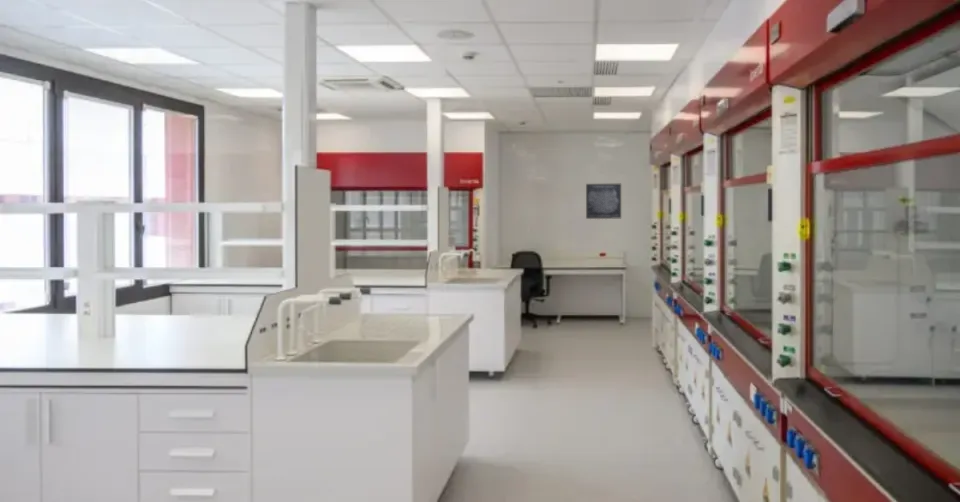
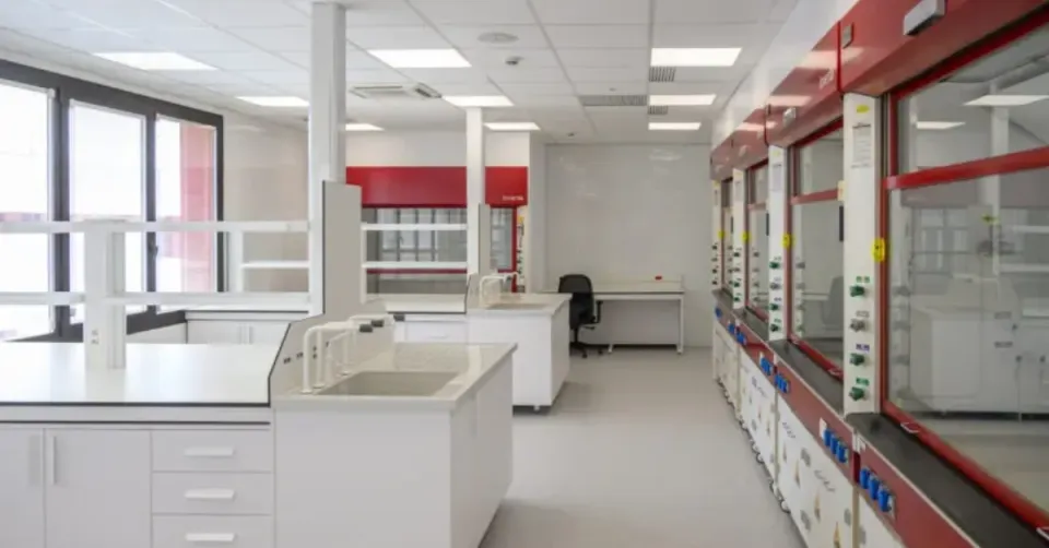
- wall art [585,183,622,220]
